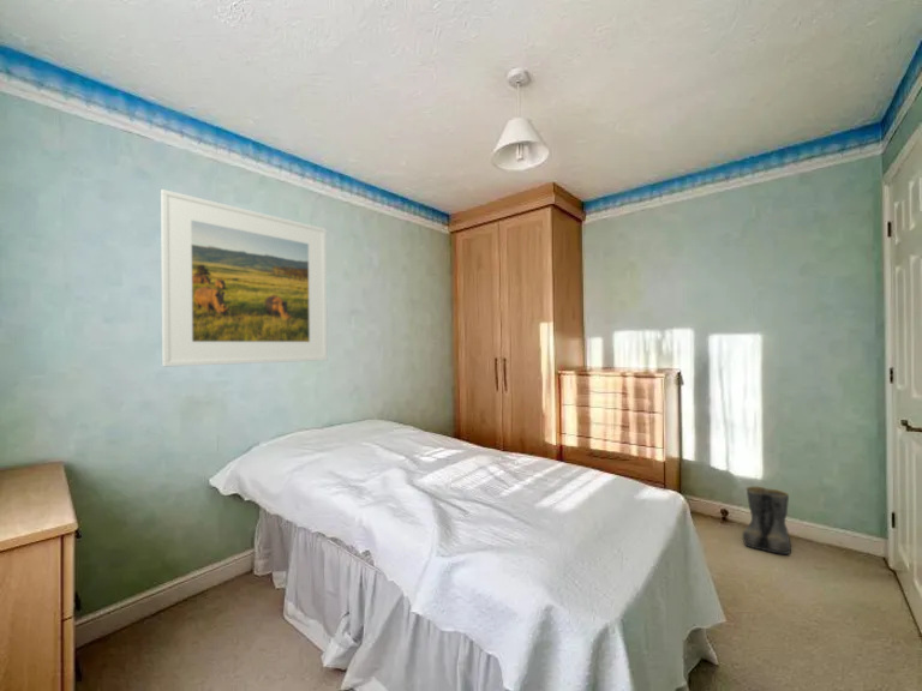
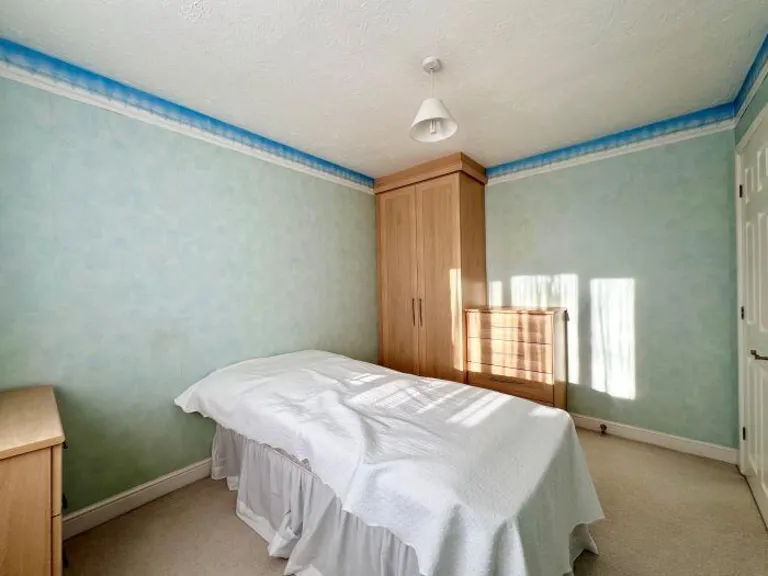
- boots [741,485,792,555]
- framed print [160,188,329,367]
